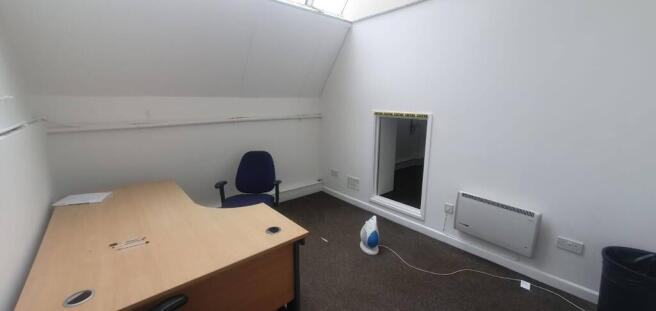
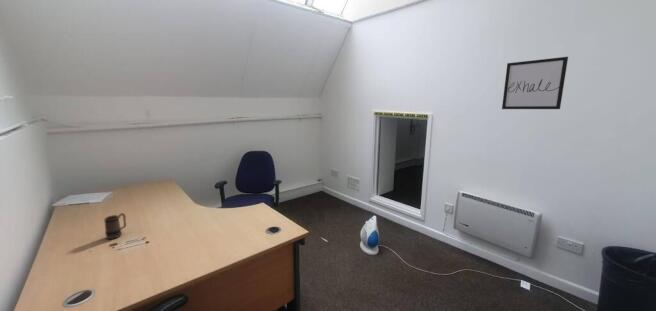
+ mug [103,212,127,240]
+ wall art [501,56,569,110]
